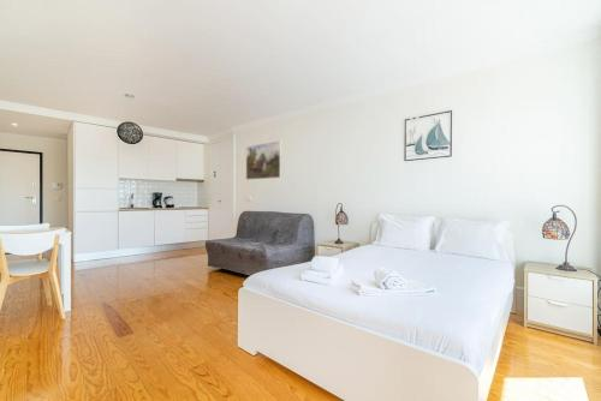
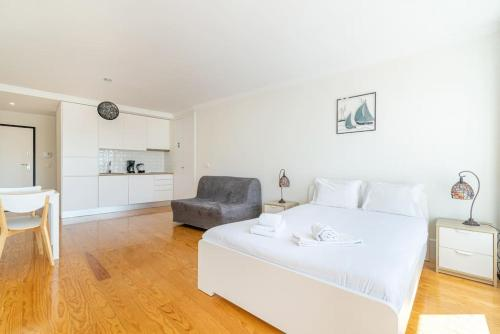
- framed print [245,139,282,181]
